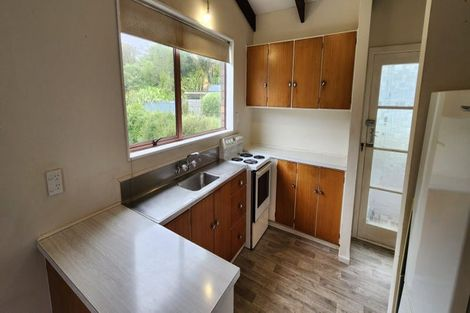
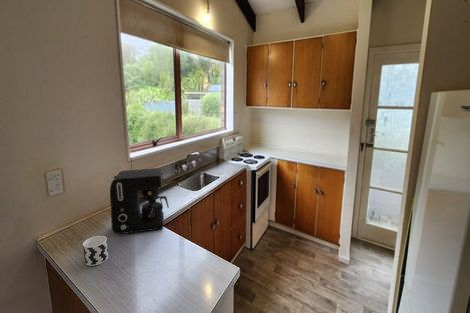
+ coffee maker [109,167,170,235]
+ cup [82,235,110,267]
